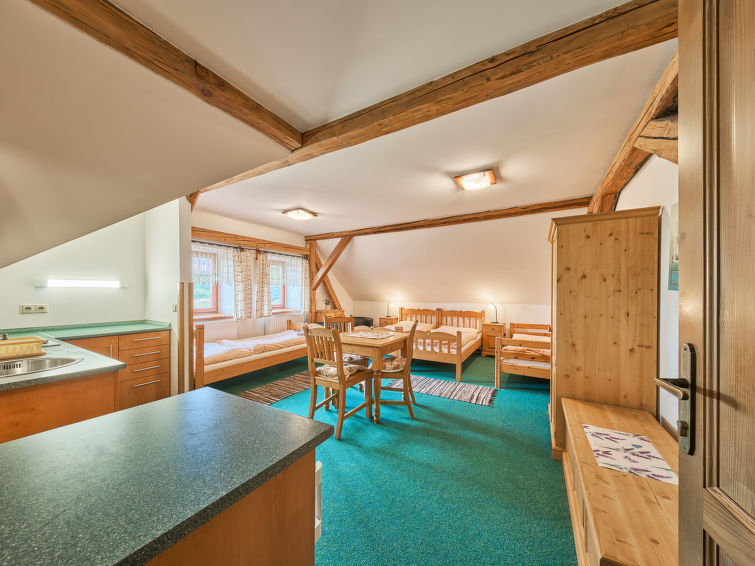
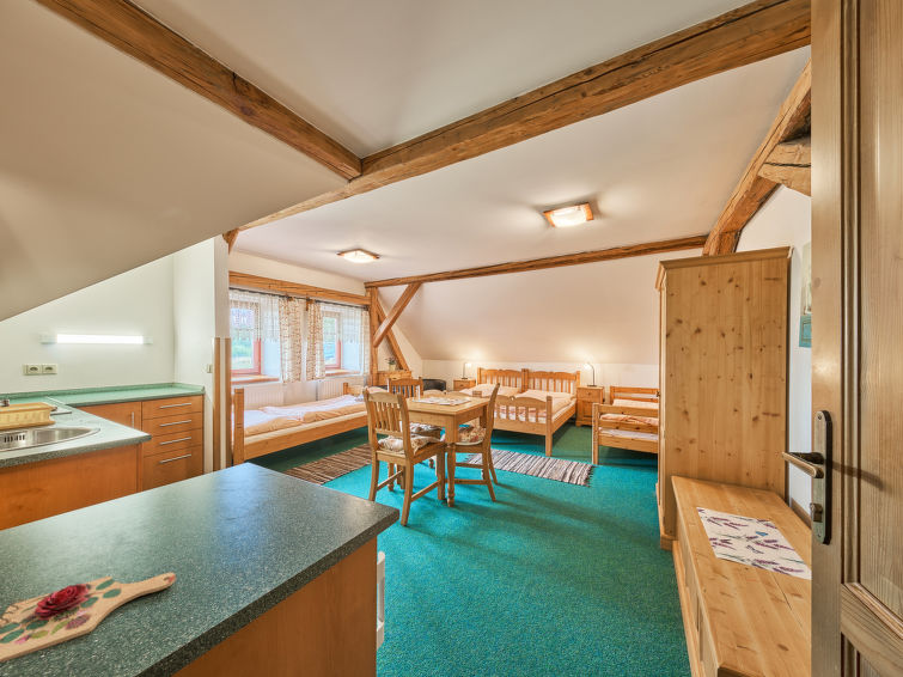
+ cutting board [0,572,177,664]
